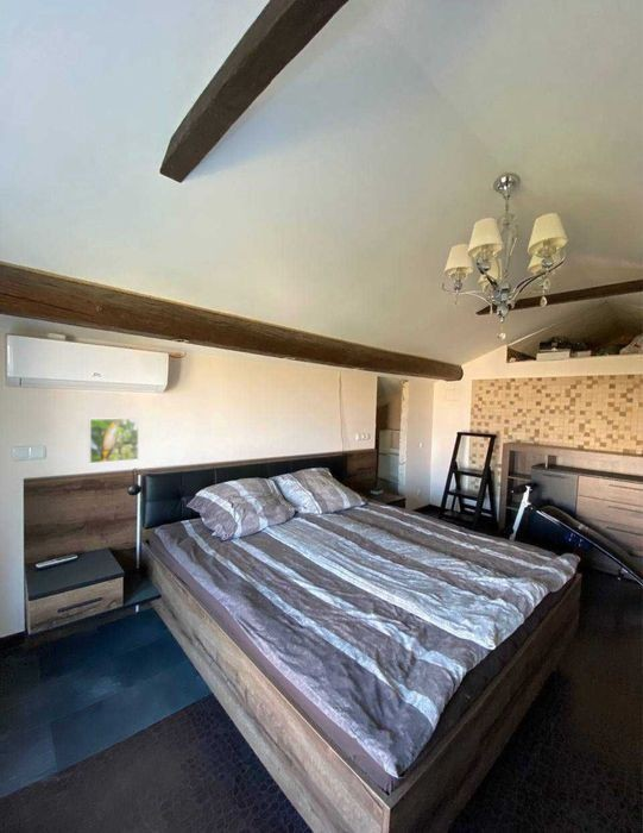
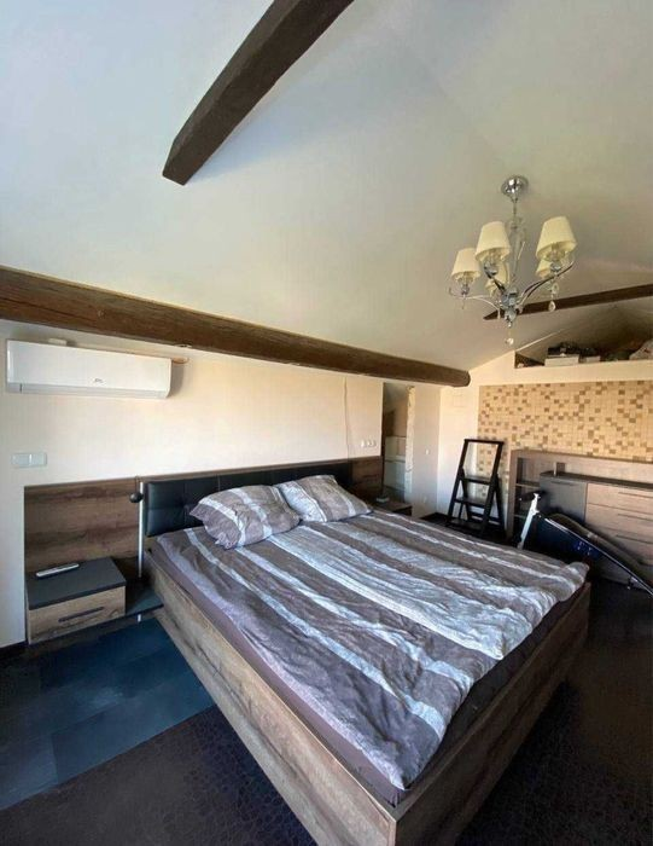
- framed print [88,416,140,465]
